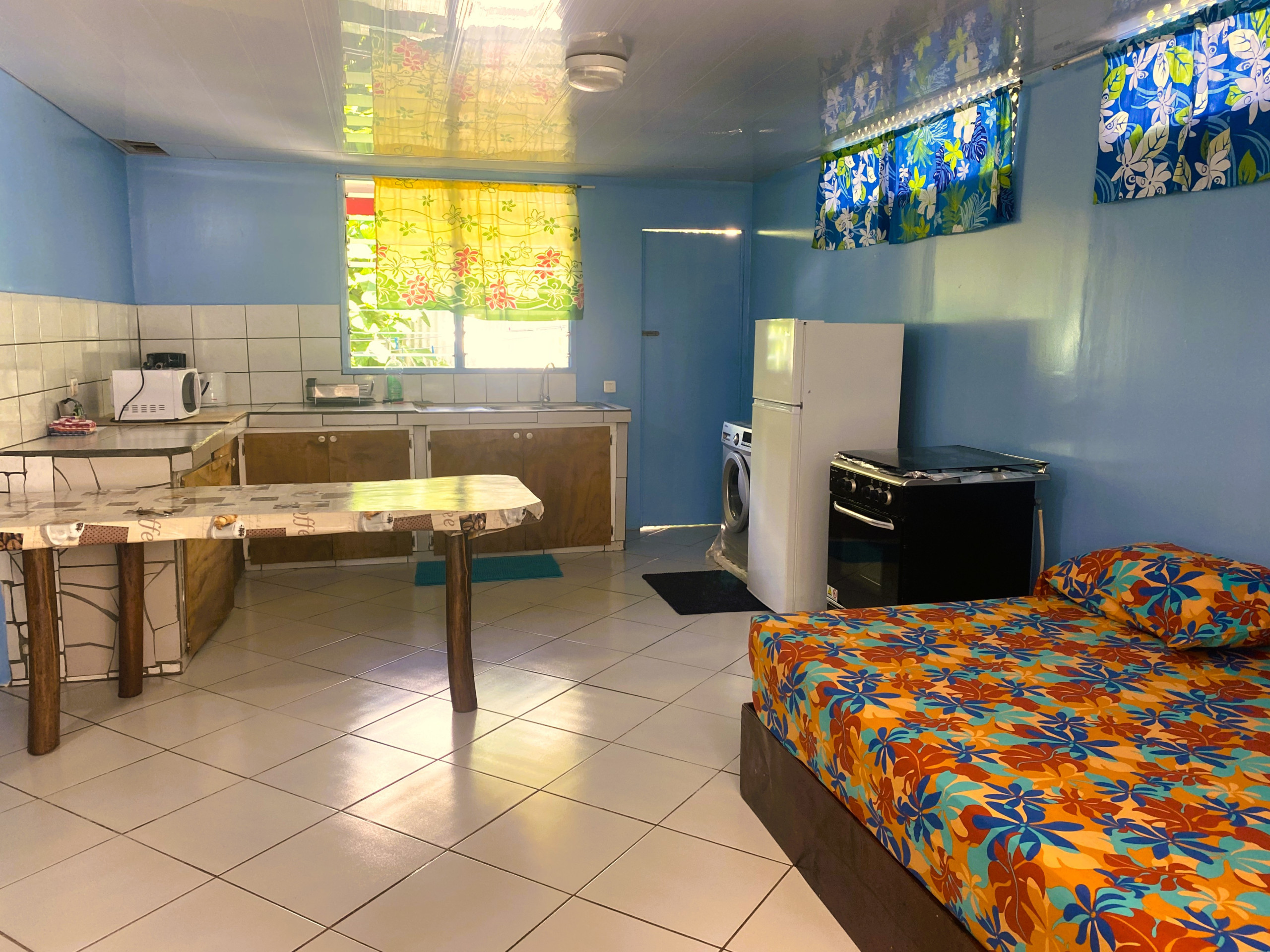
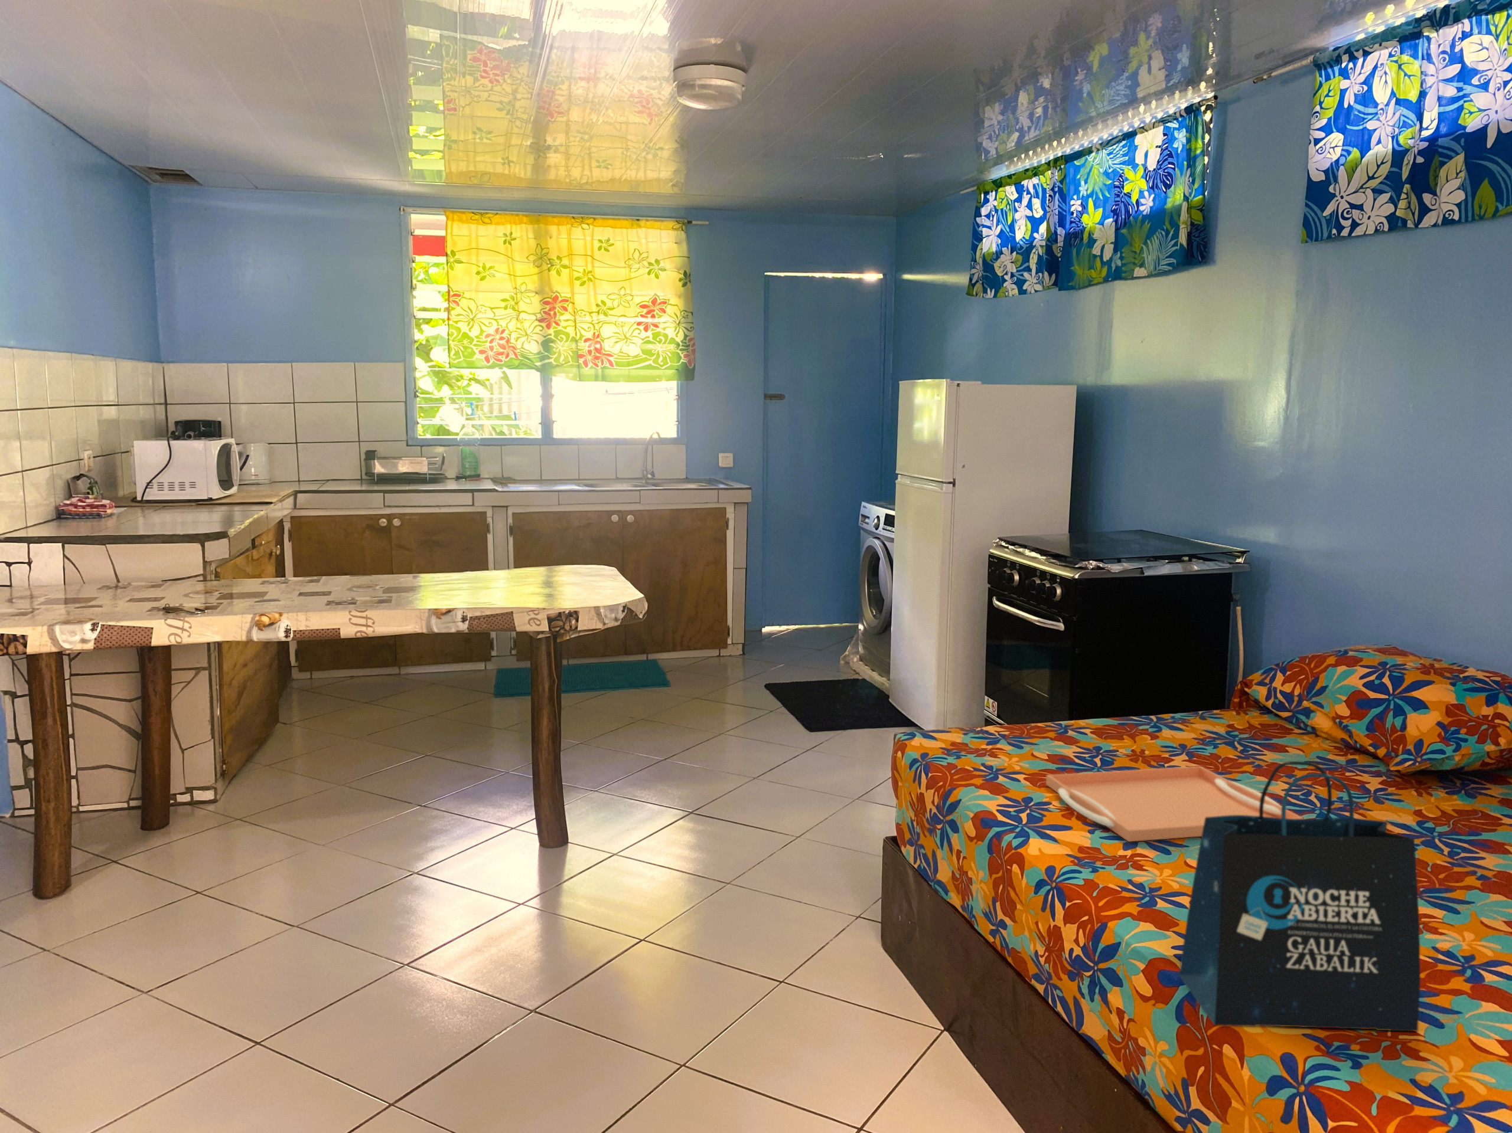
+ serving tray [1045,765,1305,843]
+ tote bag [1177,760,1422,1032]
